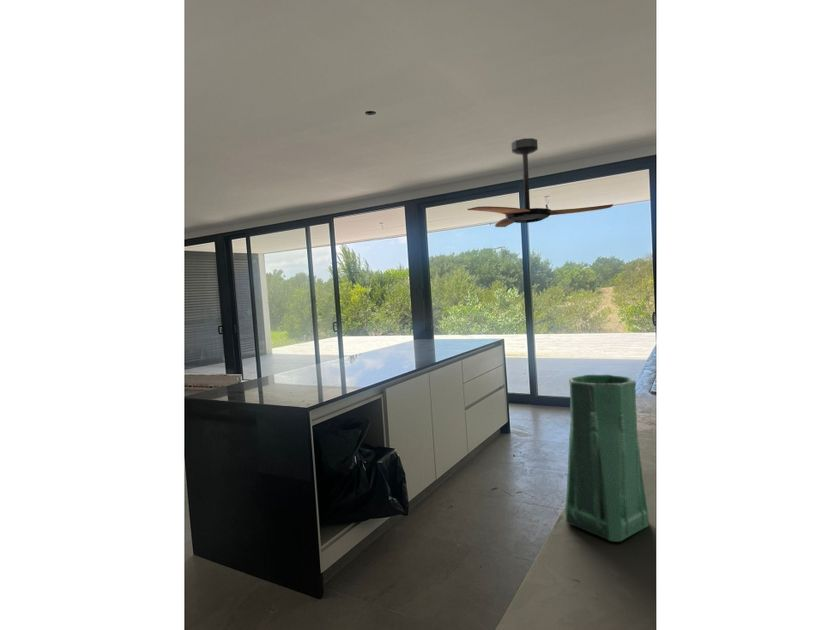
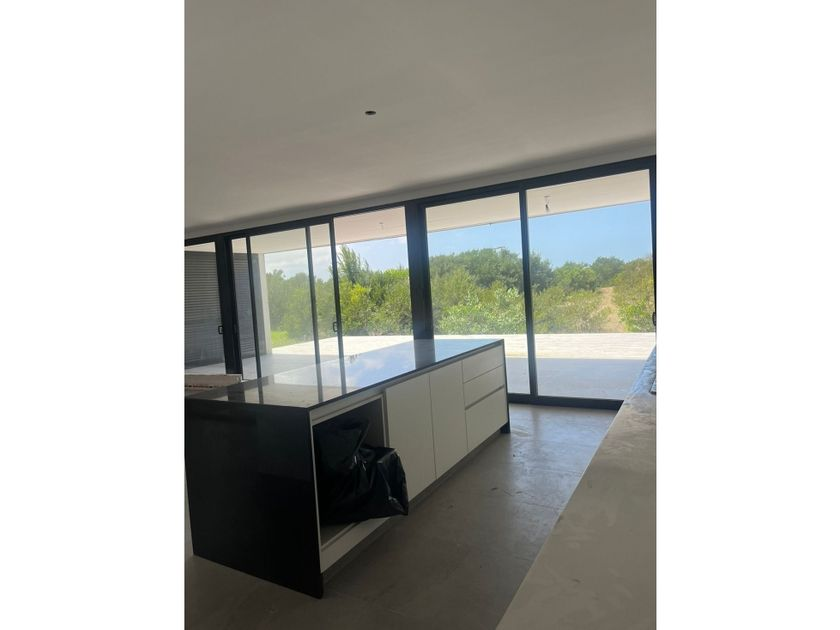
- vase [564,374,650,543]
- ceiling fan [467,137,614,228]
